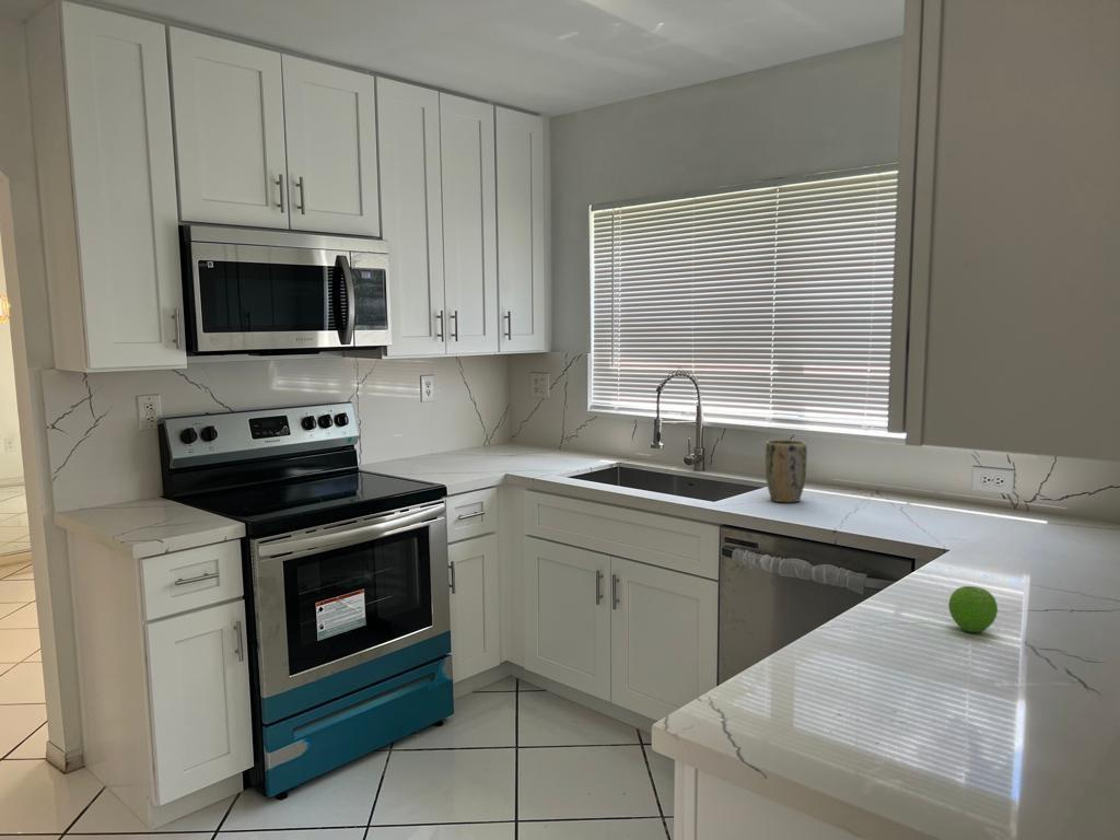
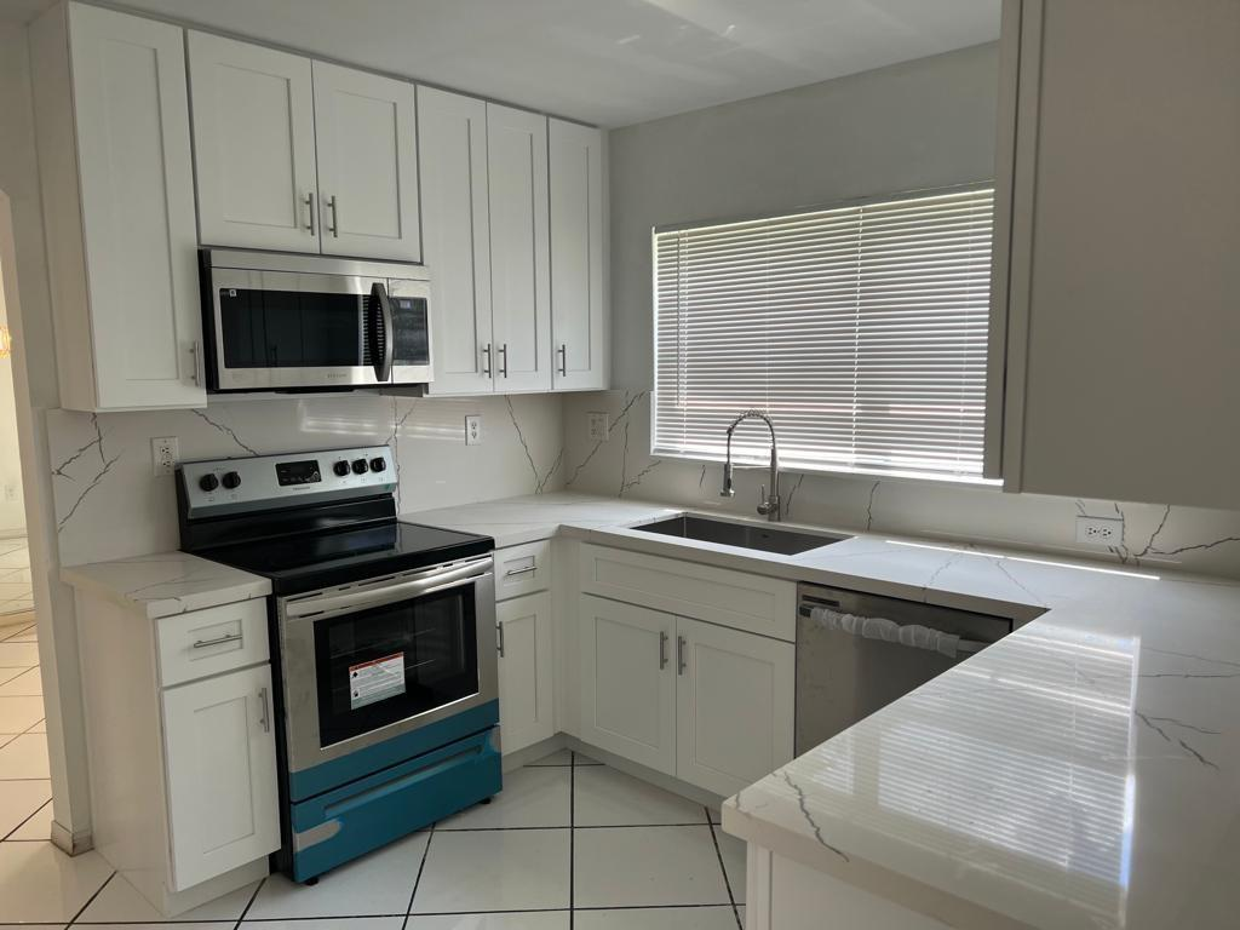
- plant pot [763,439,808,503]
- fruit [947,585,999,633]
